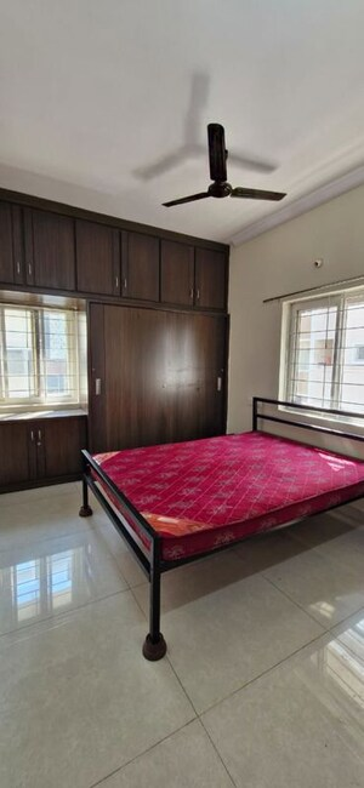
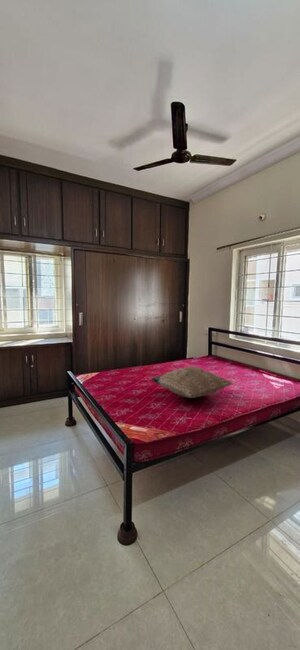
+ cushion [149,365,234,399]
